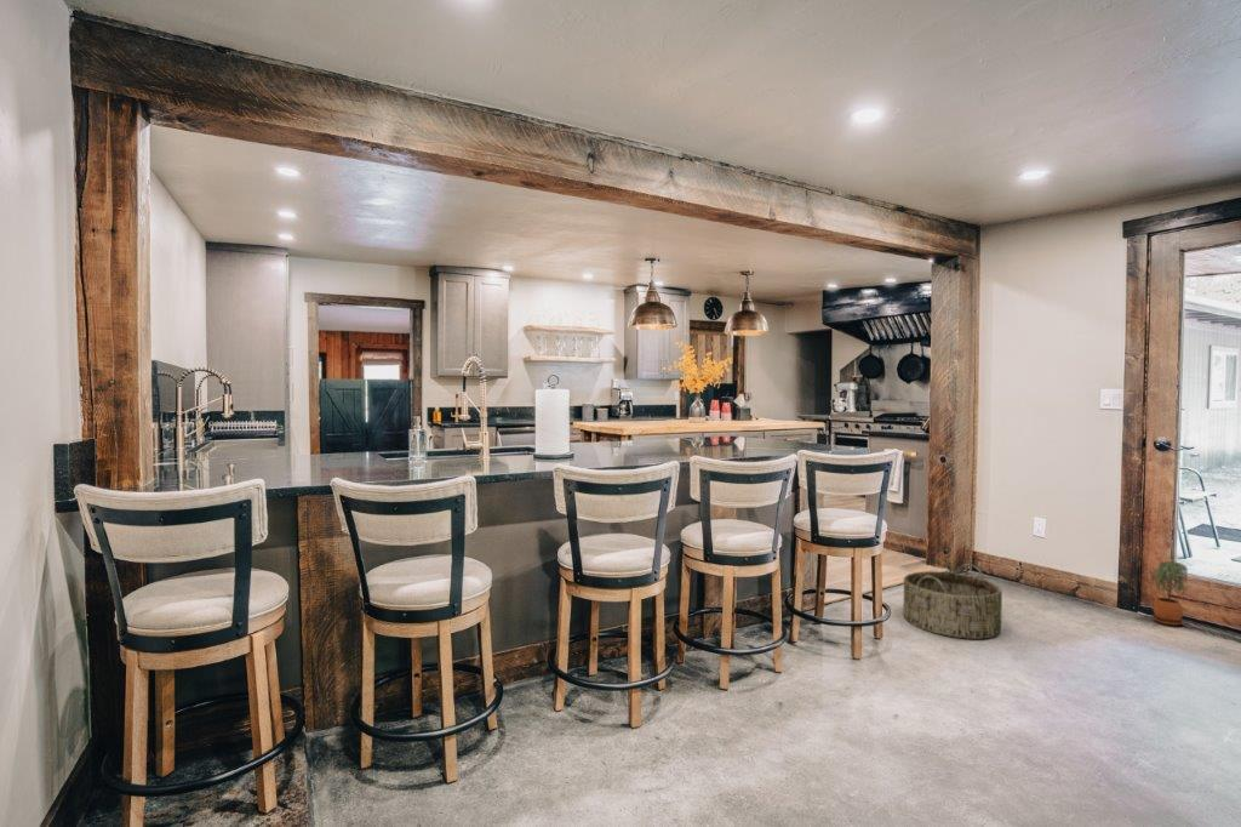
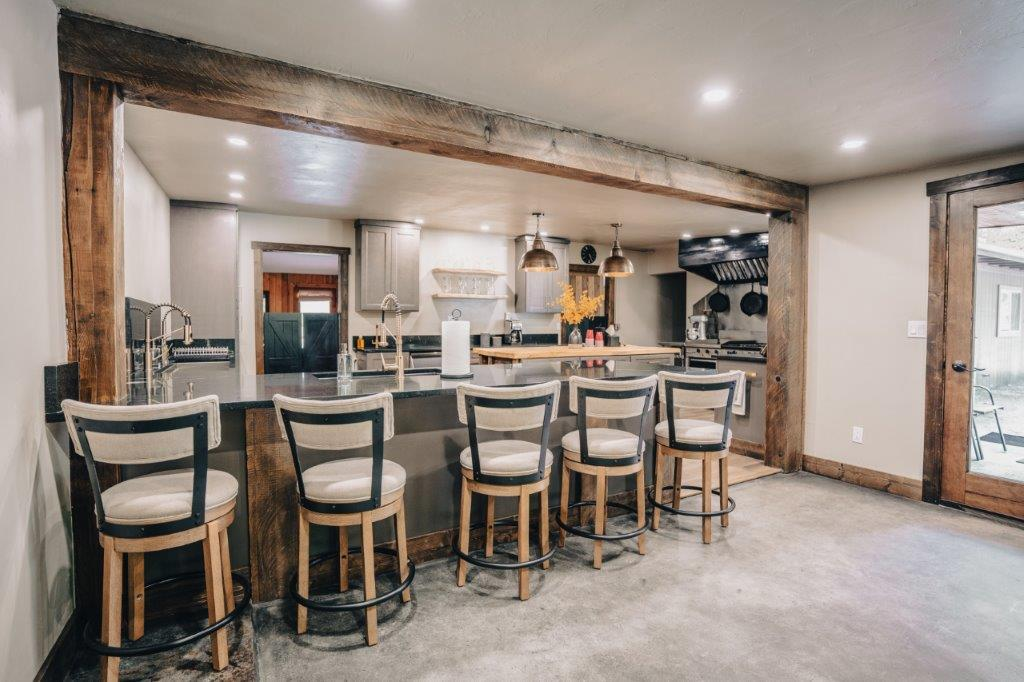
- basket [902,563,1003,640]
- potted plant [1148,560,1189,627]
